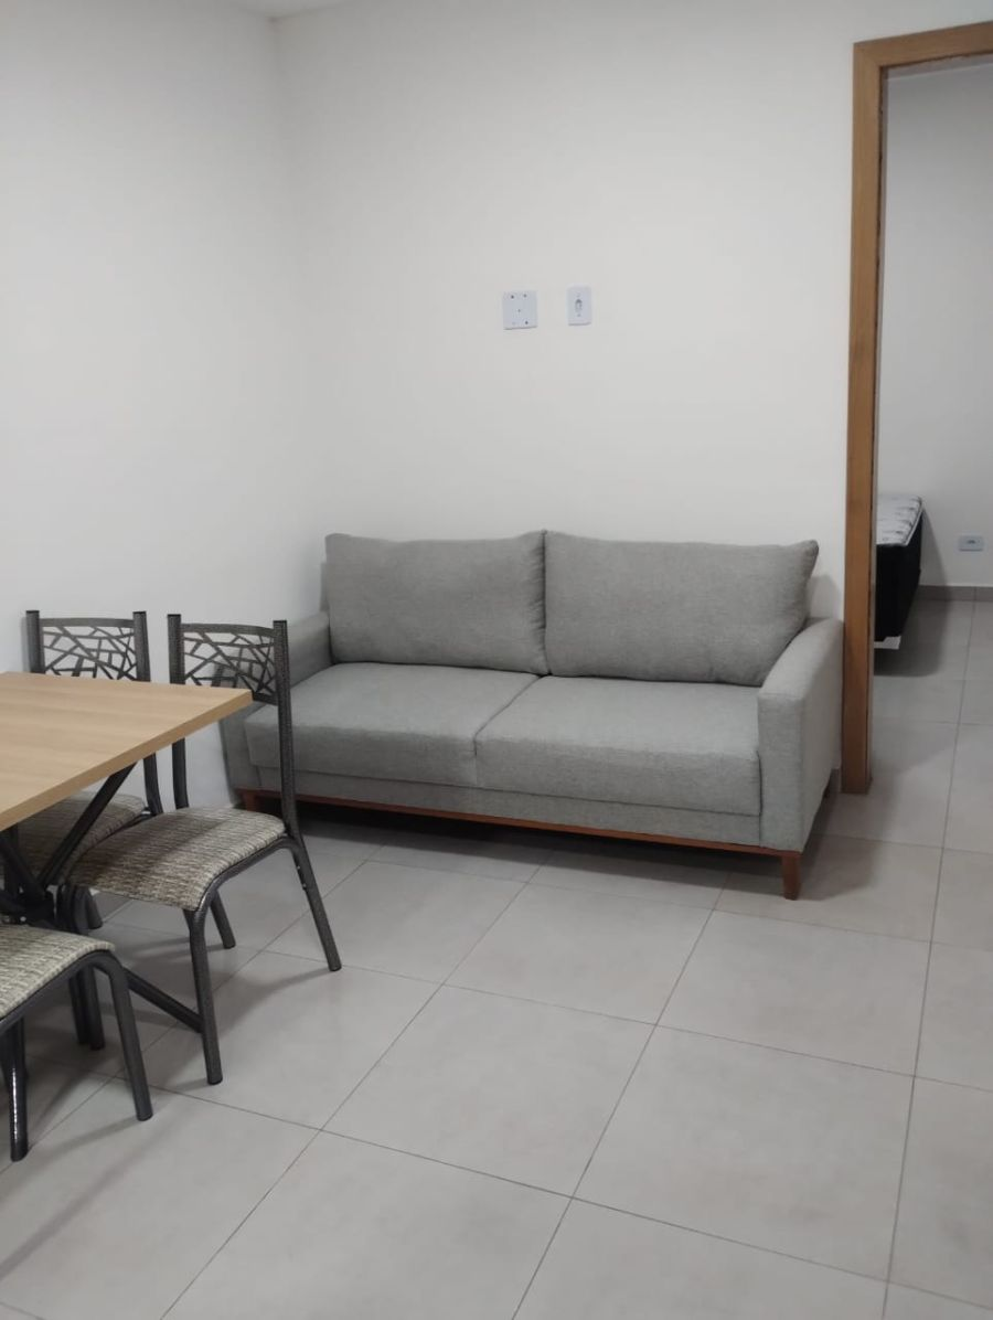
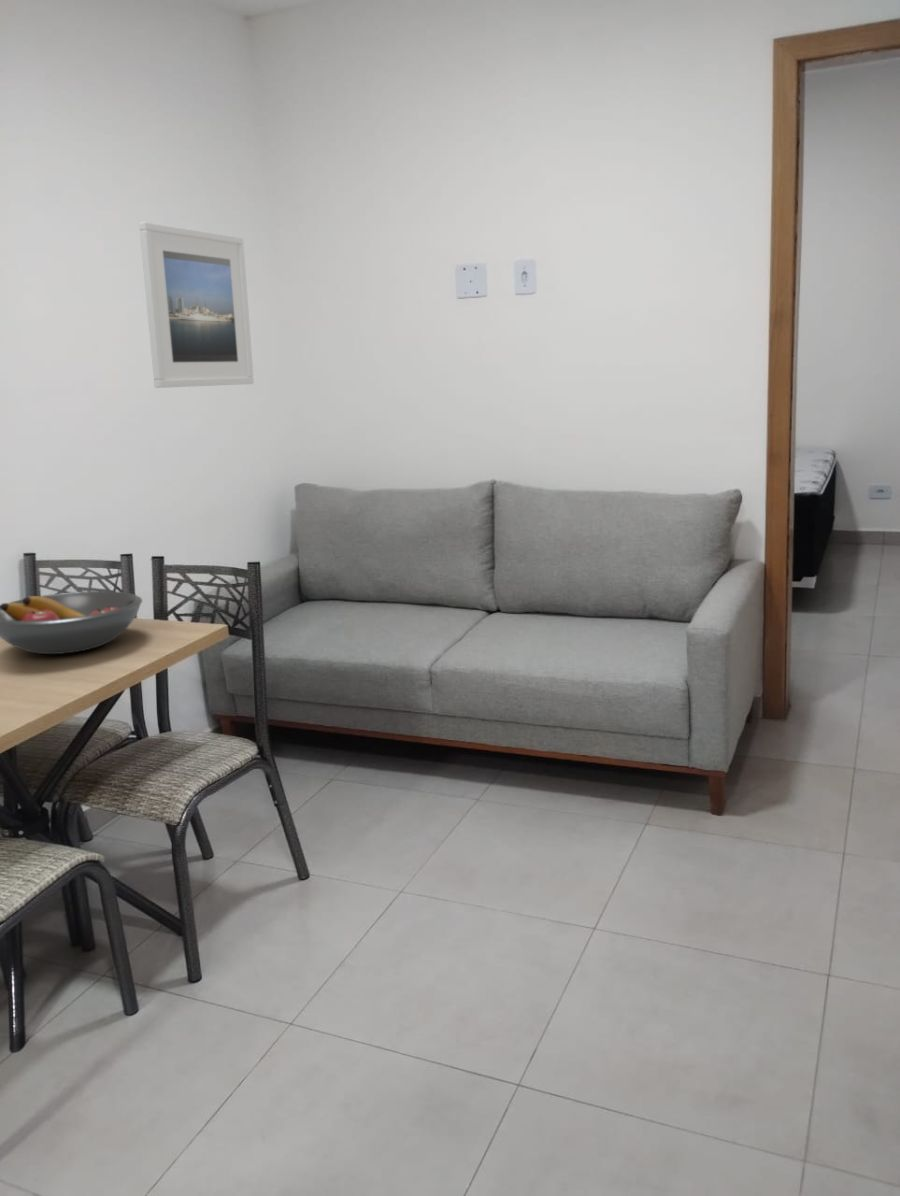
+ fruit bowl [0,590,143,655]
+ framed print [138,221,255,389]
